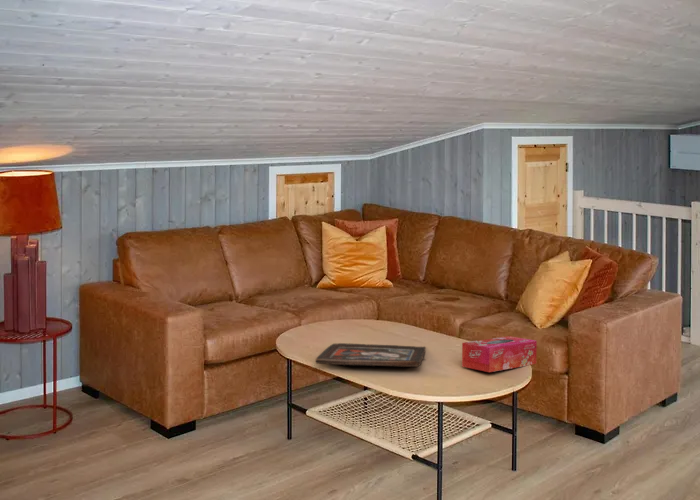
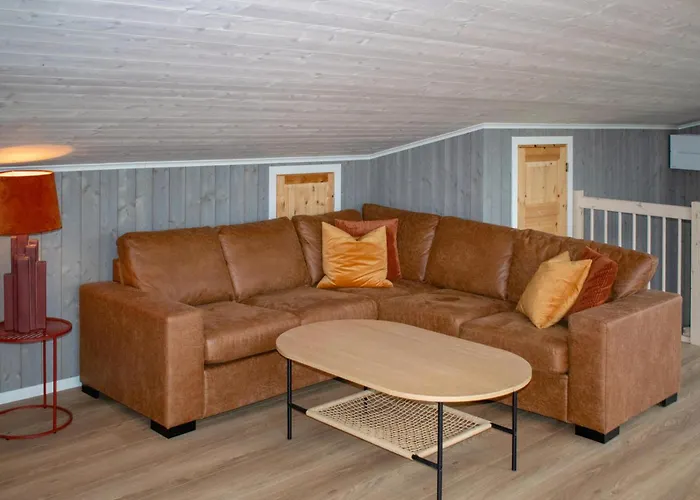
- tissue box [461,335,538,373]
- religious icon [315,342,427,368]
